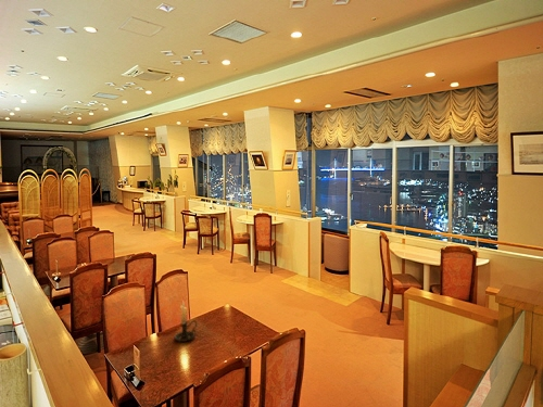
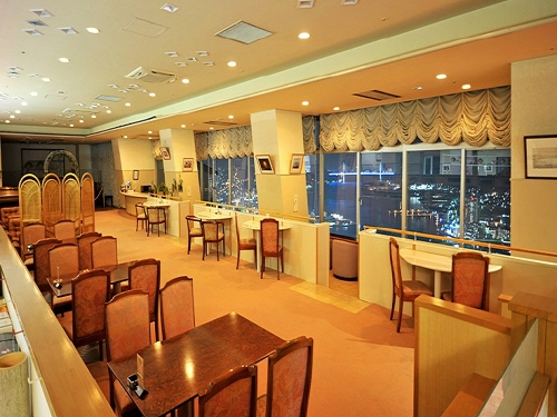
- candle holder [173,300,198,343]
